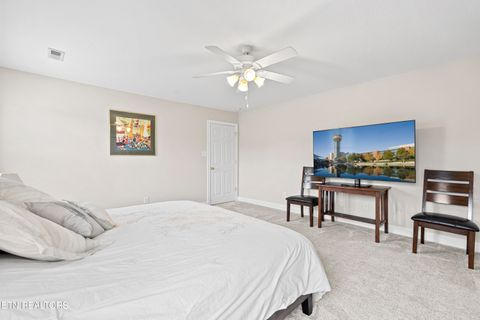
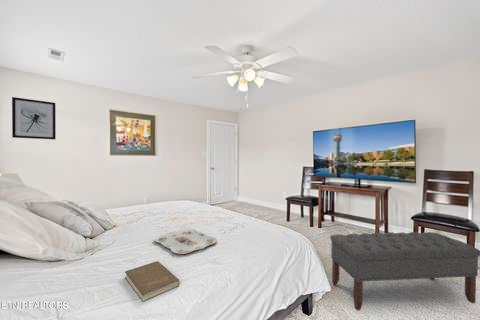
+ wall art [11,96,57,140]
+ serving tray [153,228,218,255]
+ book [124,260,180,303]
+ bench [329,231,480,312]
